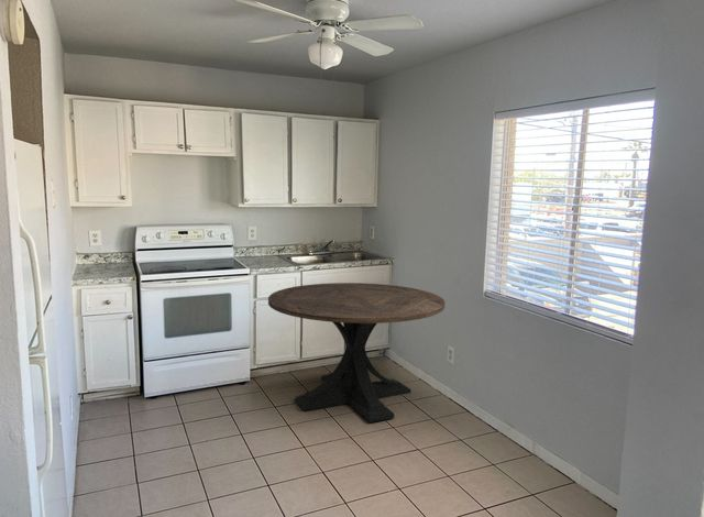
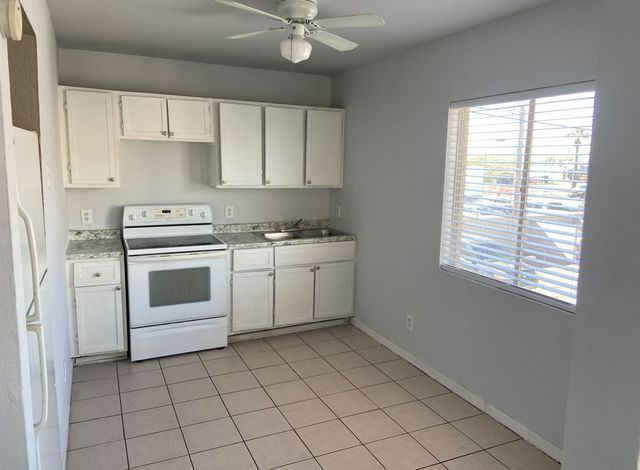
- round table [267,282,446,424]
